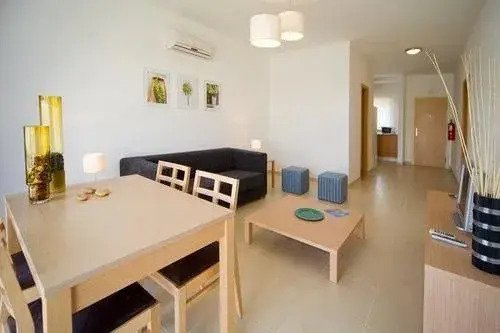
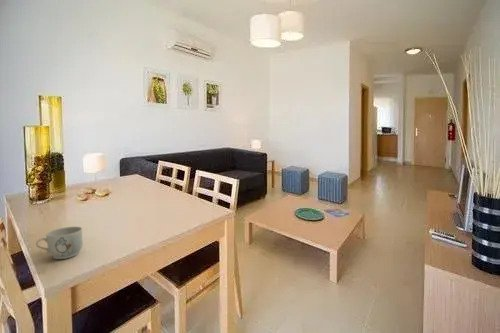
+ mug [35,226,84,260]
